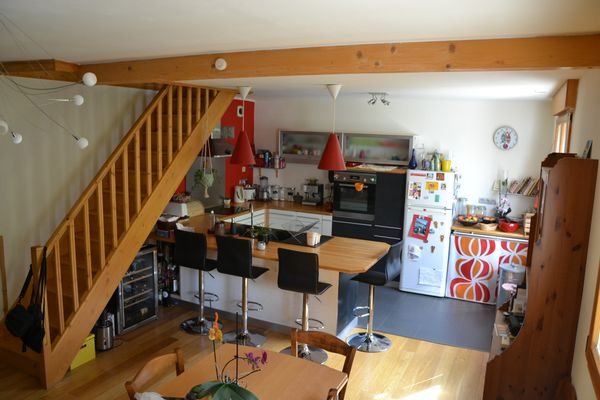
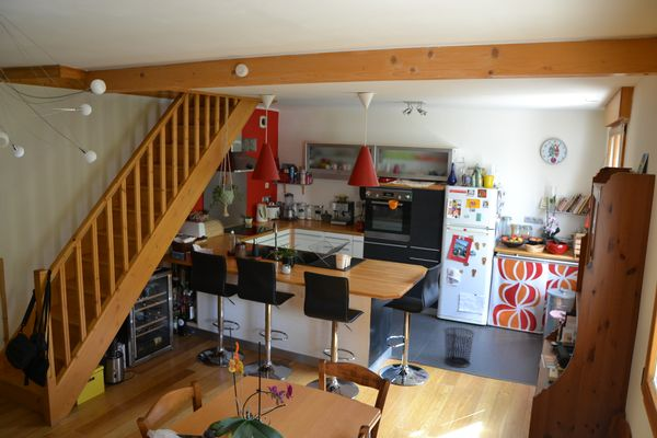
+ trash can [442,326,475,368]
